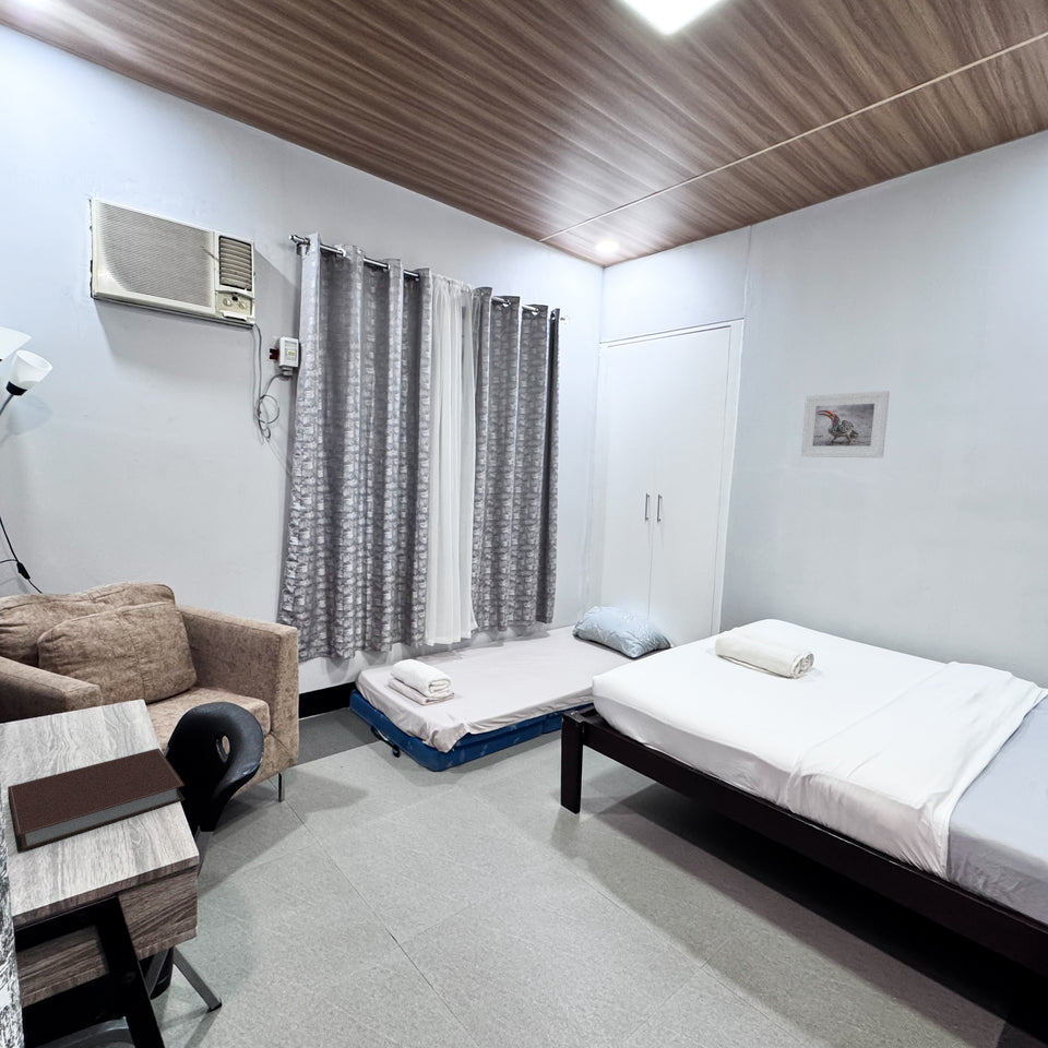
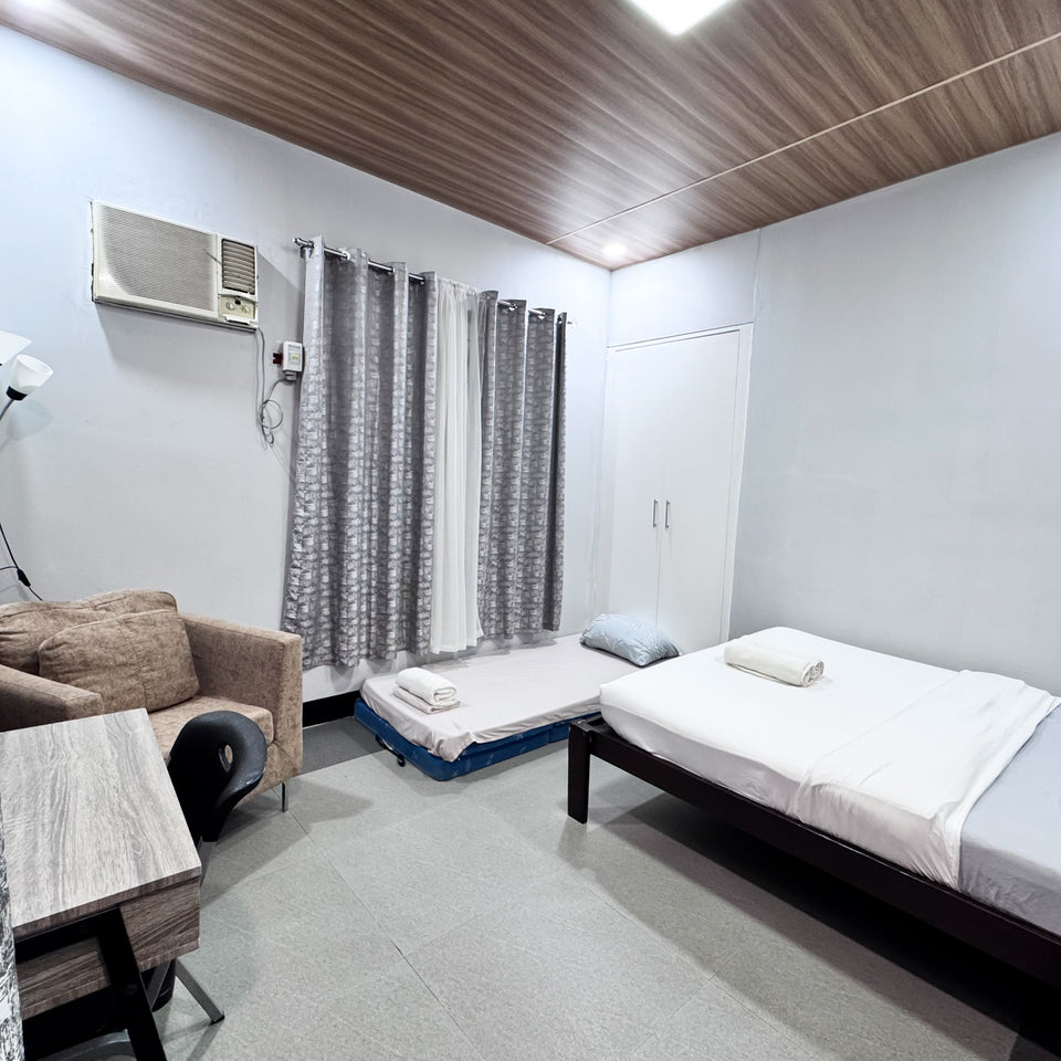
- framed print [800,390,891,458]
- notebook [7,747,187,854]
